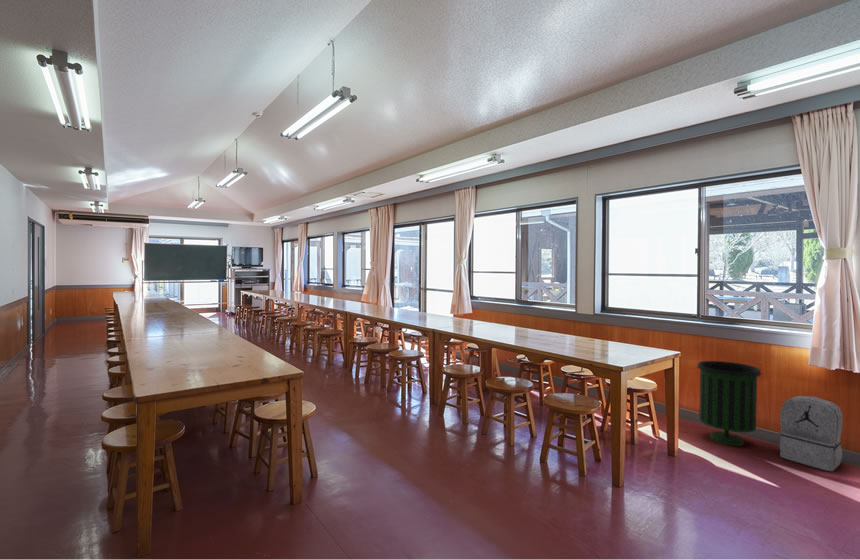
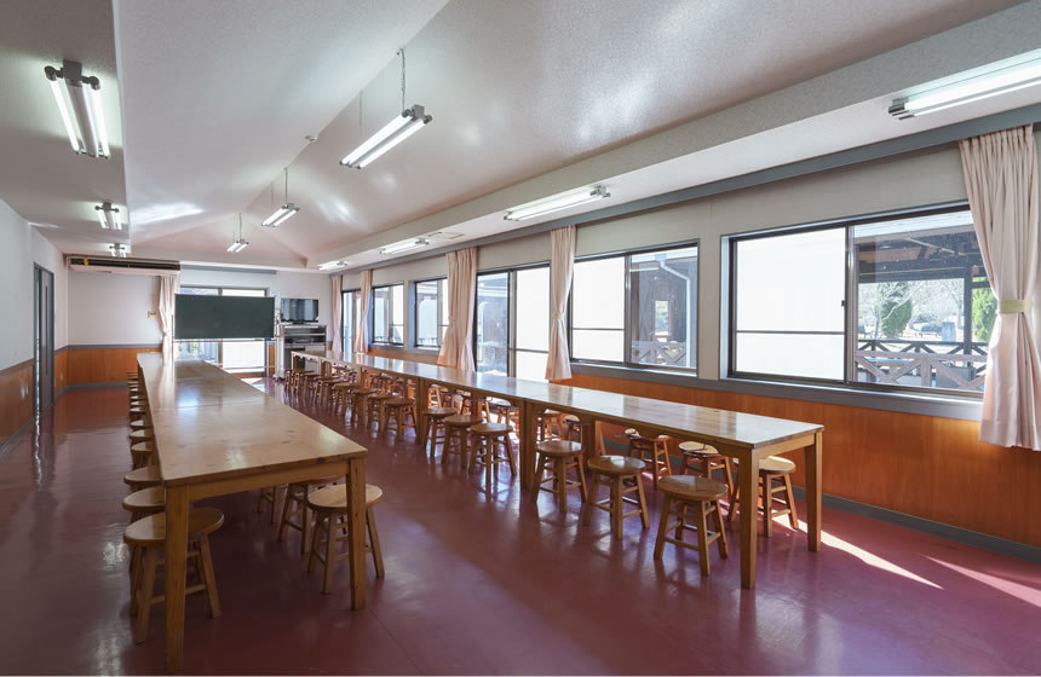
- trash can [696,360,762,447]
- backpack [778,395,844,472]
